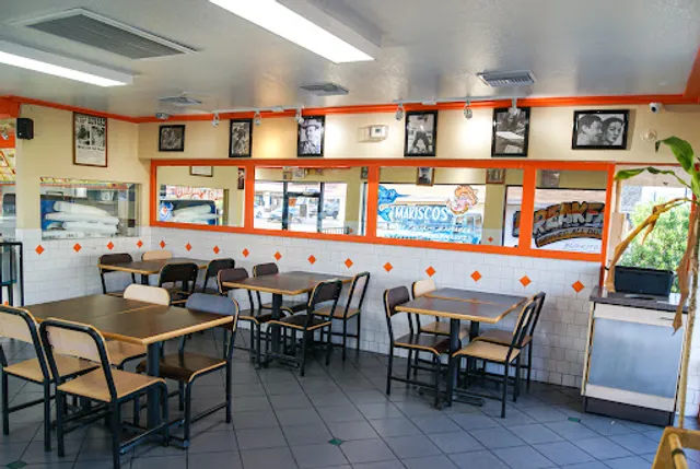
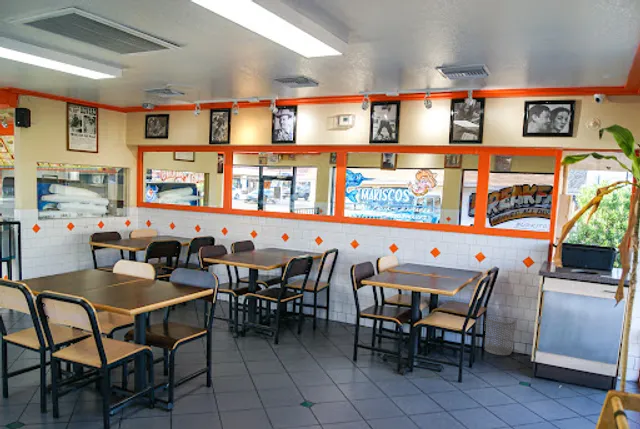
+ waste bin [484,314,517,356]
